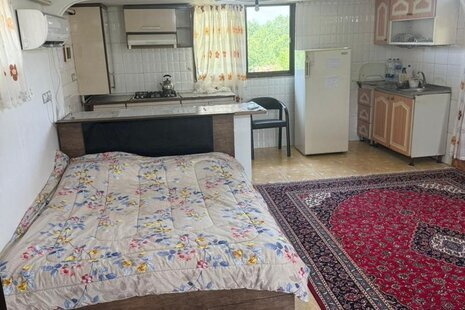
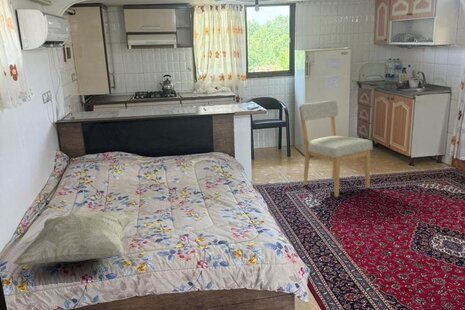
+ decorative pillow [12,210,135,266]
+ chair [298,99,374,198]
